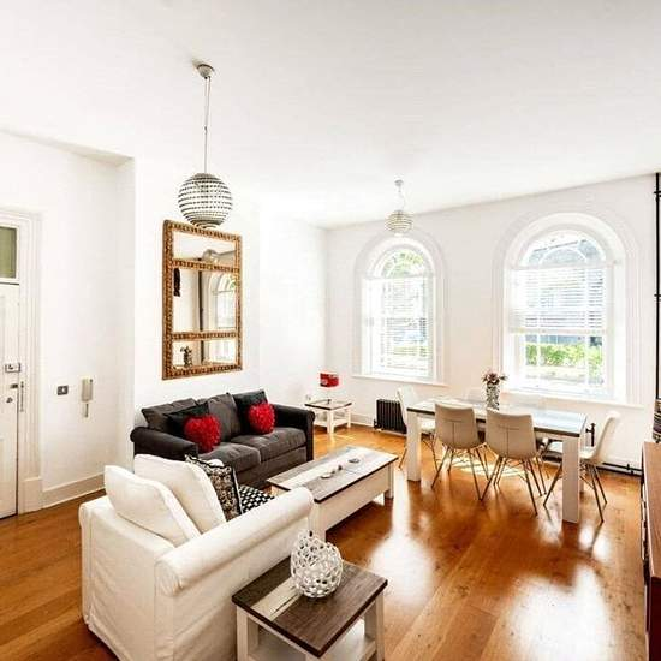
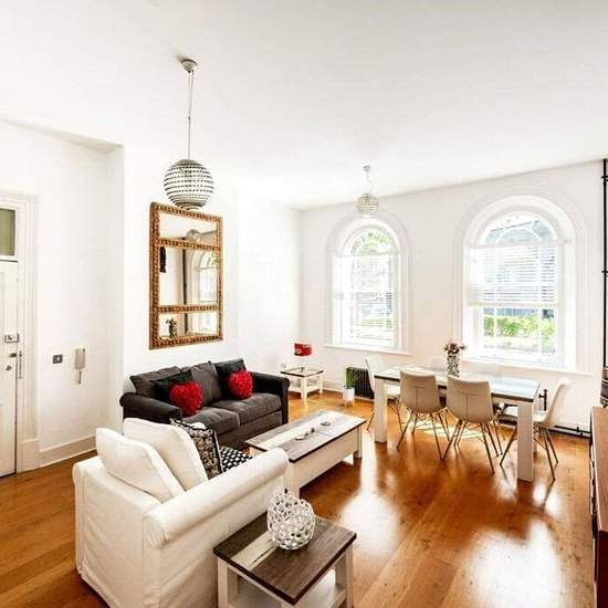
+ house plant [337,360,361,408]
